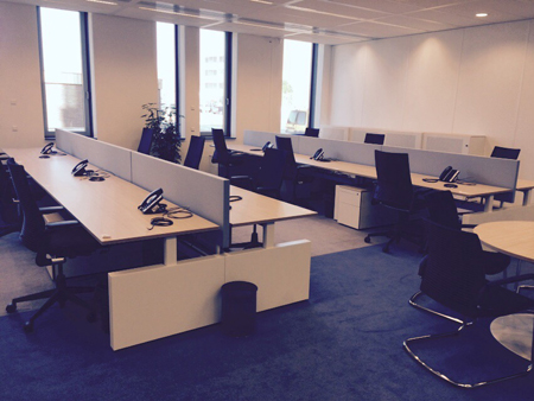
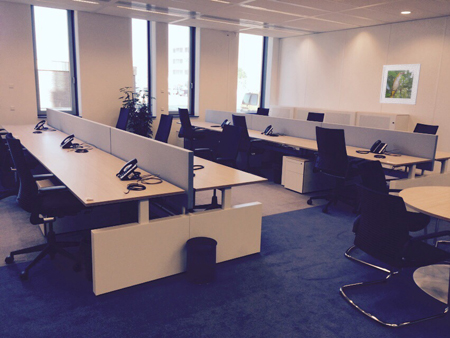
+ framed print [378,63,422,106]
